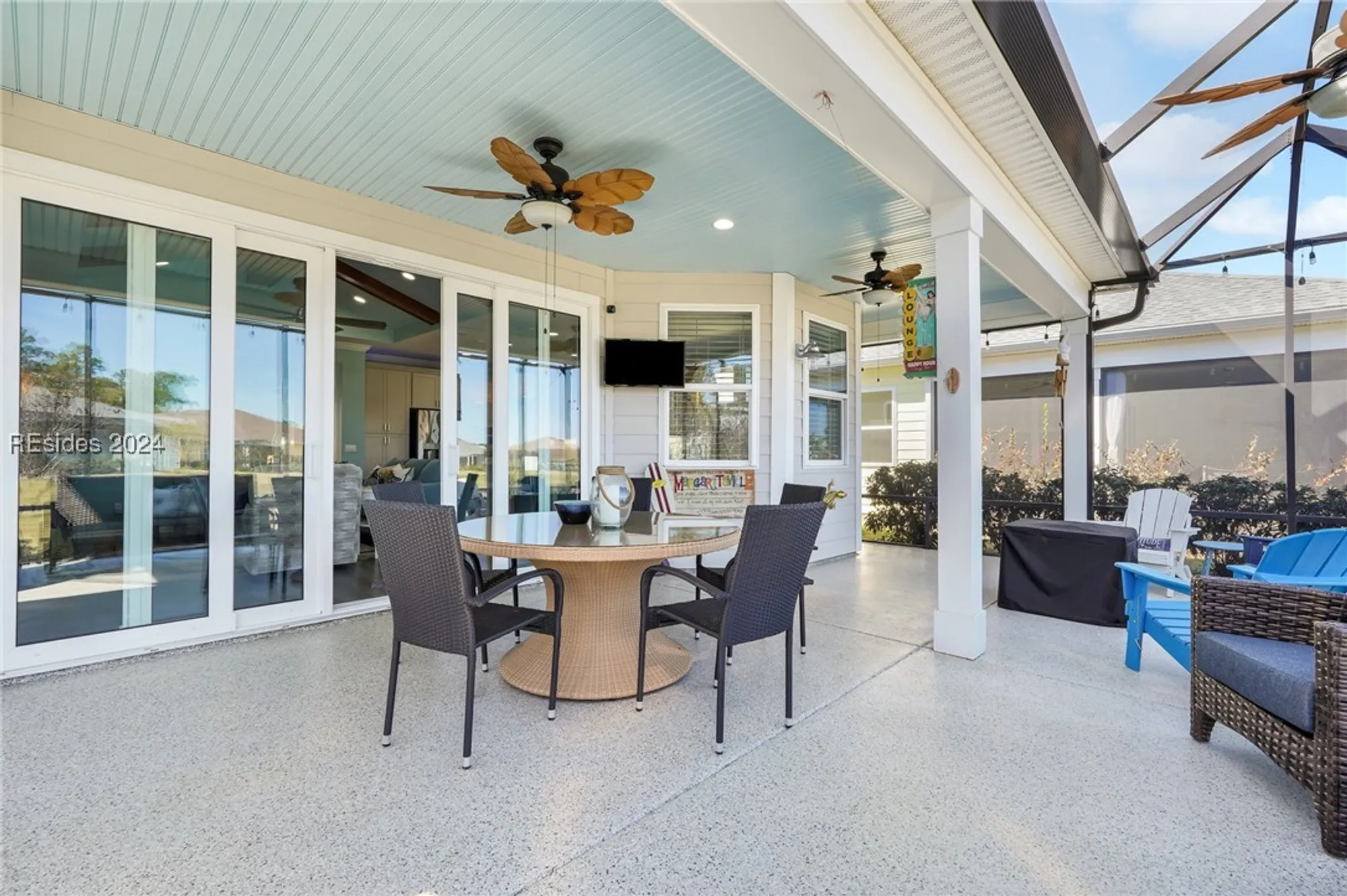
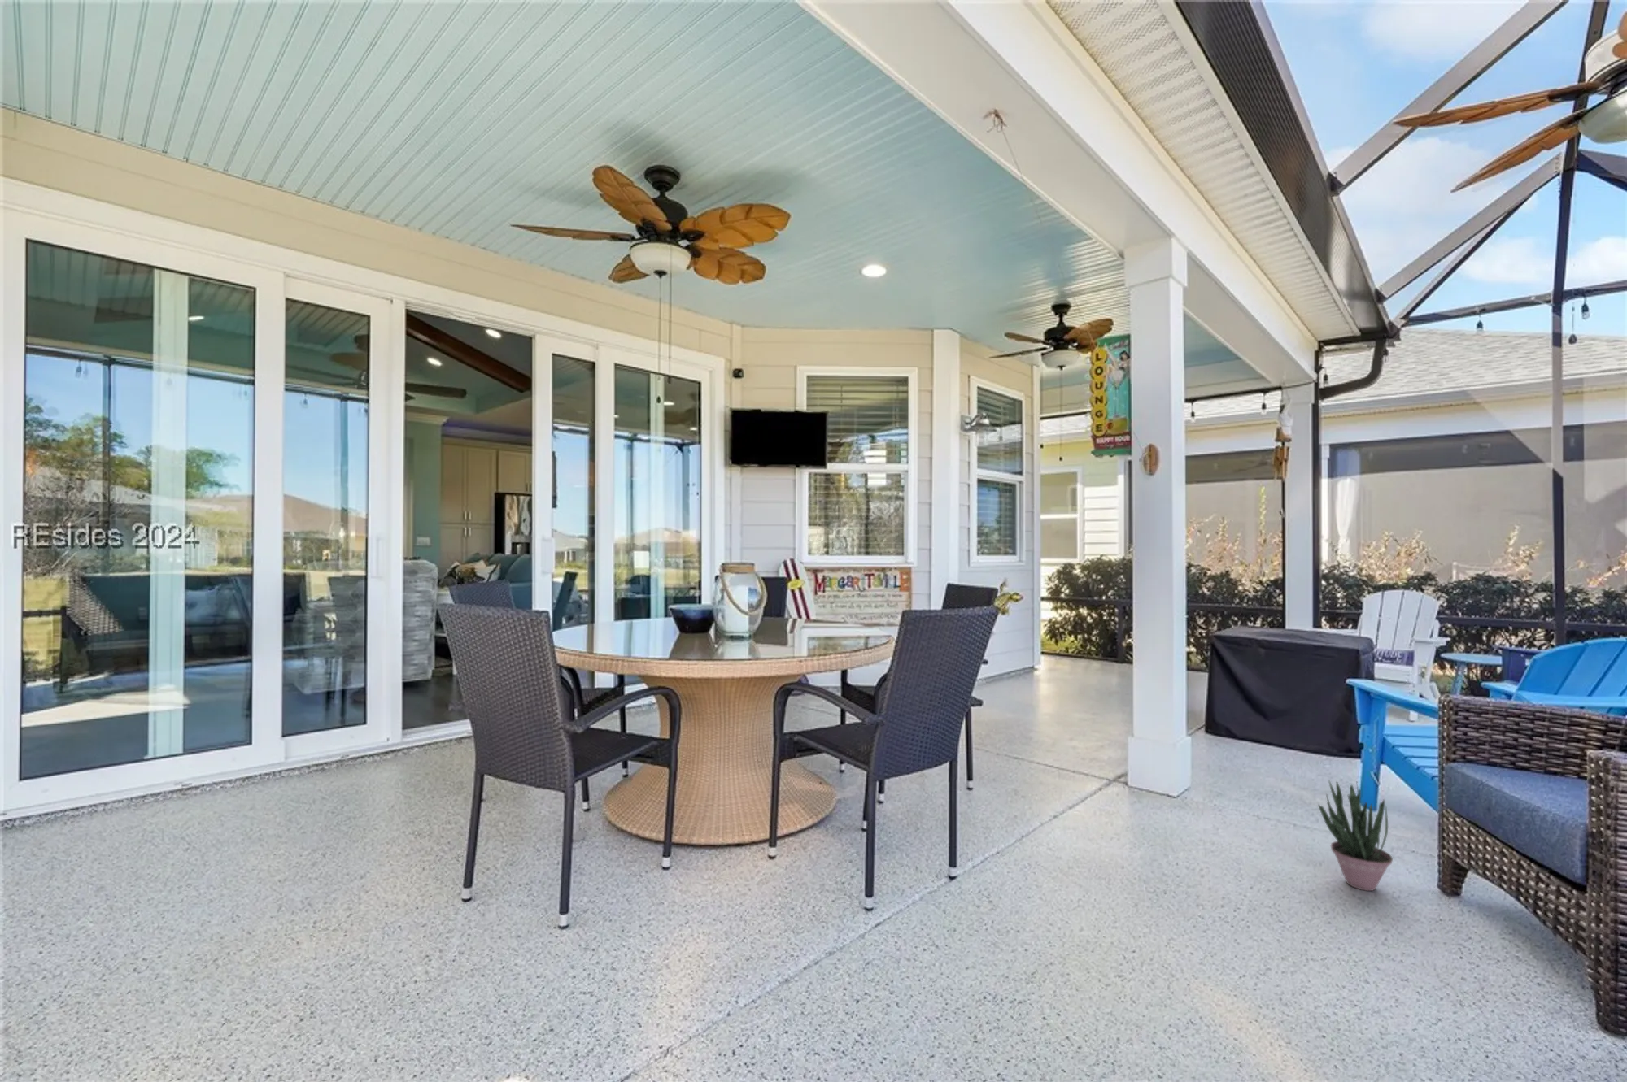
+ potted plant [1317,779,1394,891]
